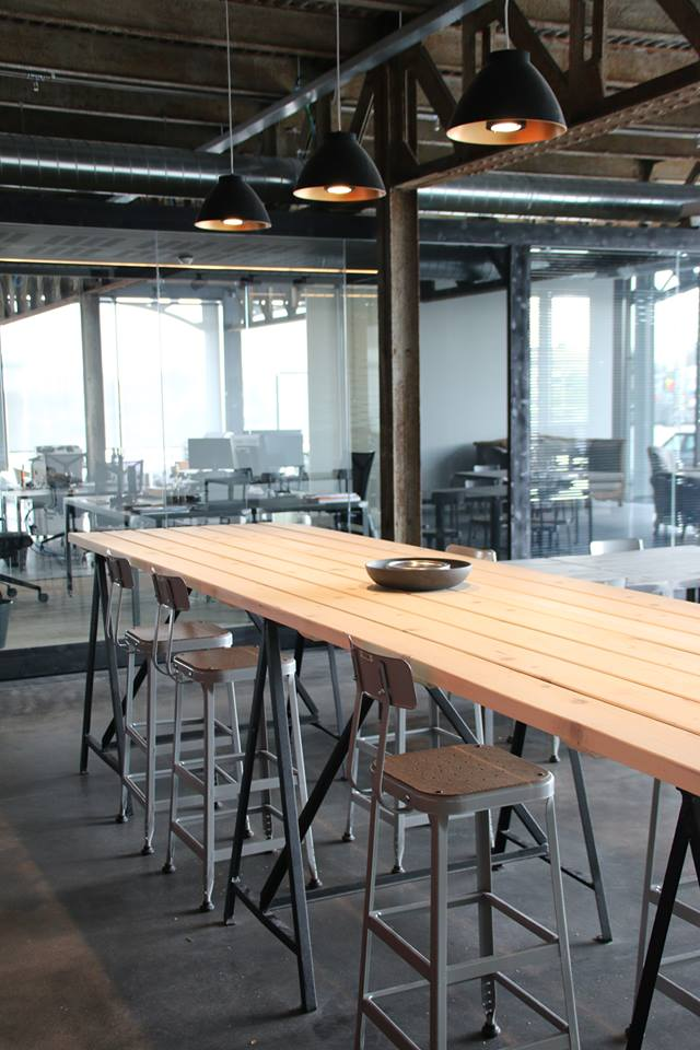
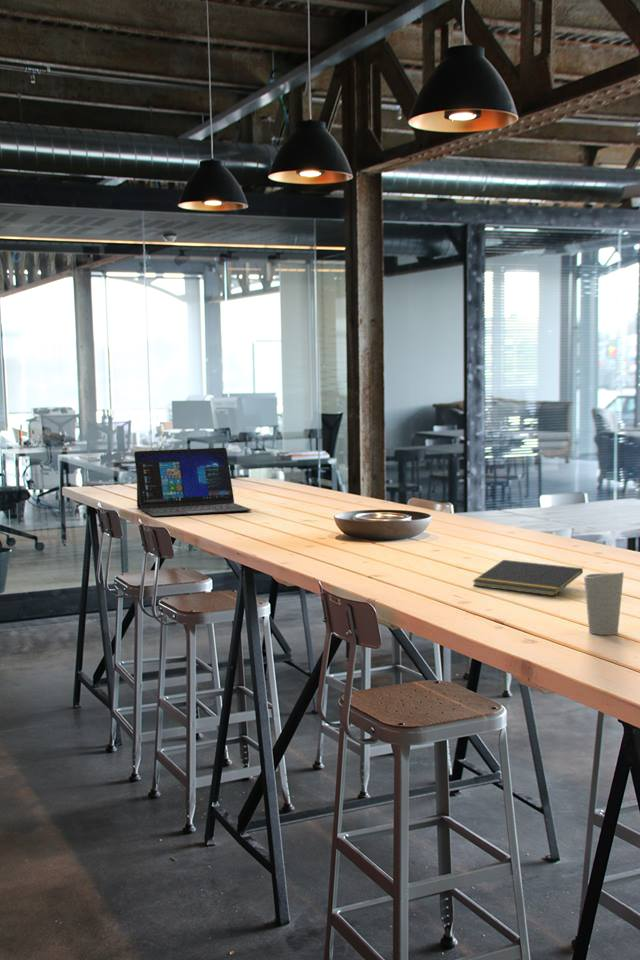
+ laptop [133,447,252,518]
+ cup [583,571,625,636]
+ notepad [472,559,584,597]
